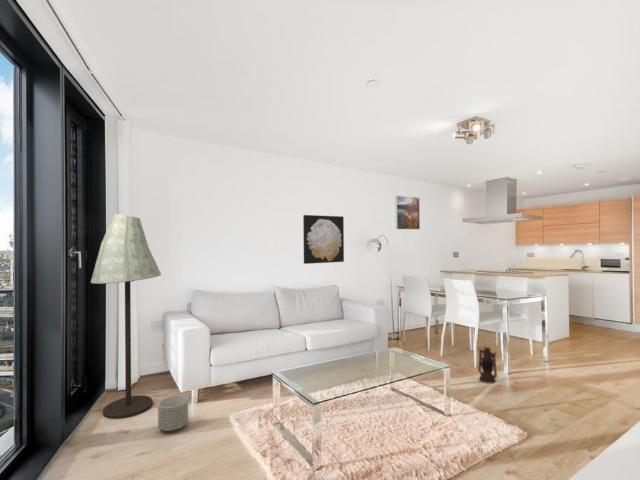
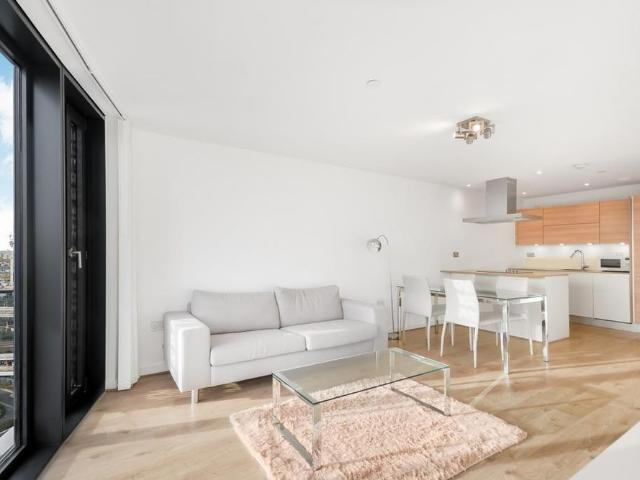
- planter [157,394,189,432]
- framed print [394,195,421,231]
- lantern [477,346,498,384]
- floor lamp [90,213,162,420]
- wall art [302,214,345,265]
